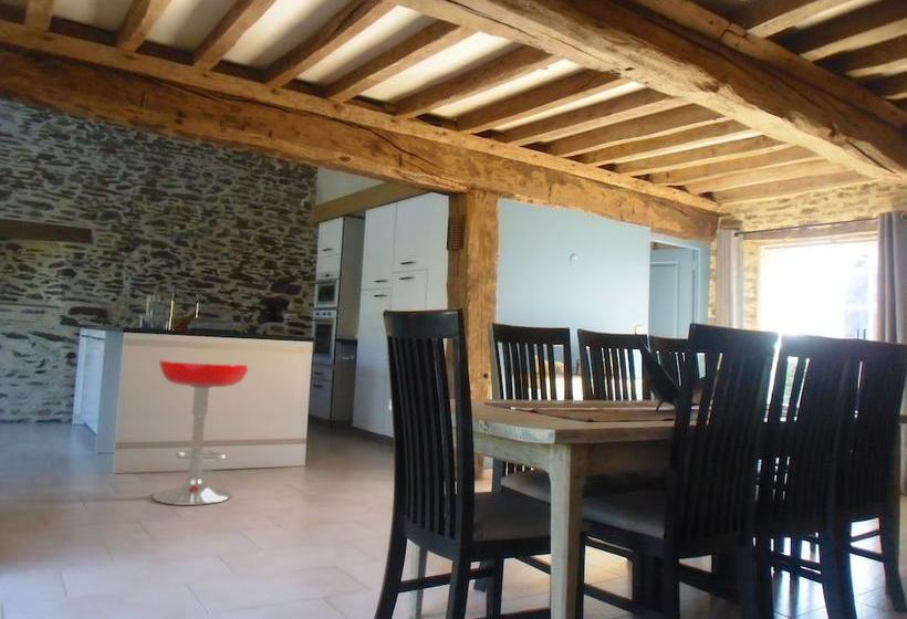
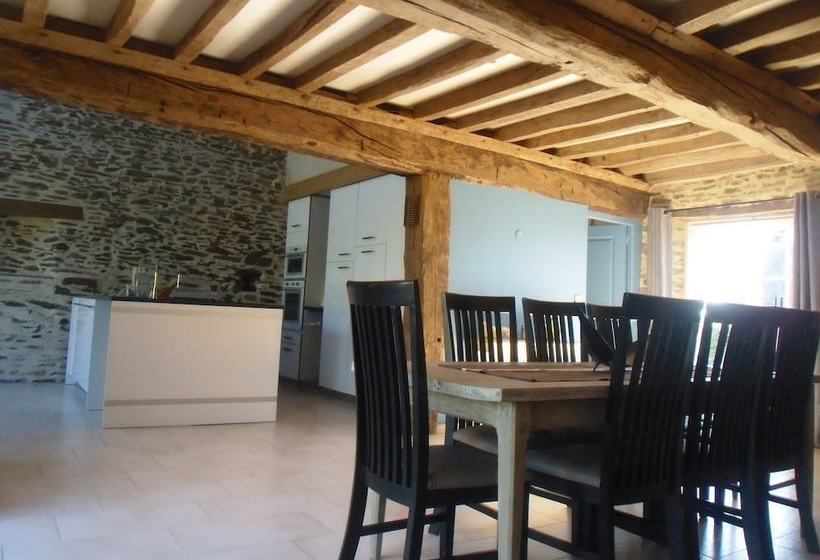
- bar stool [152,359,249,506]
